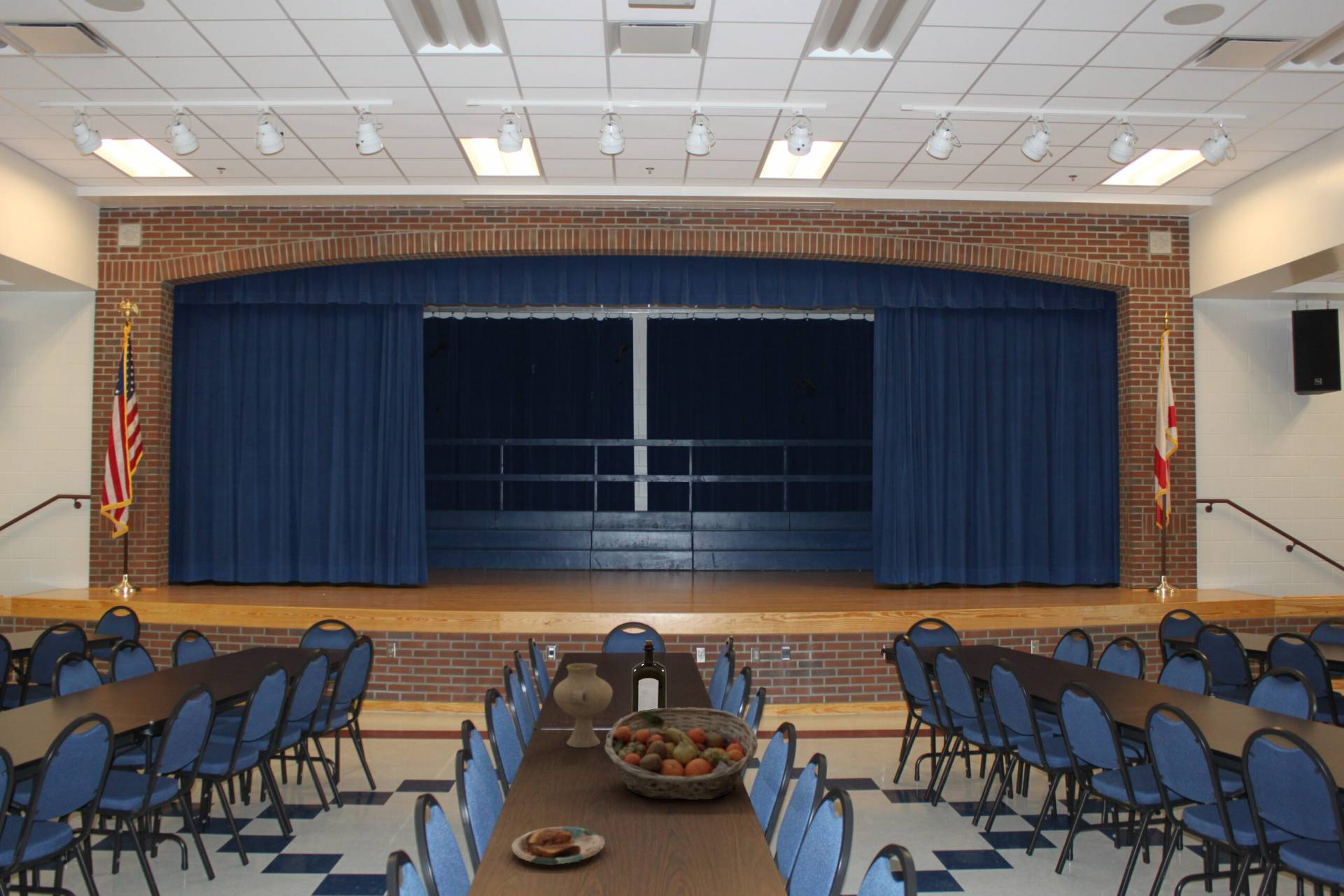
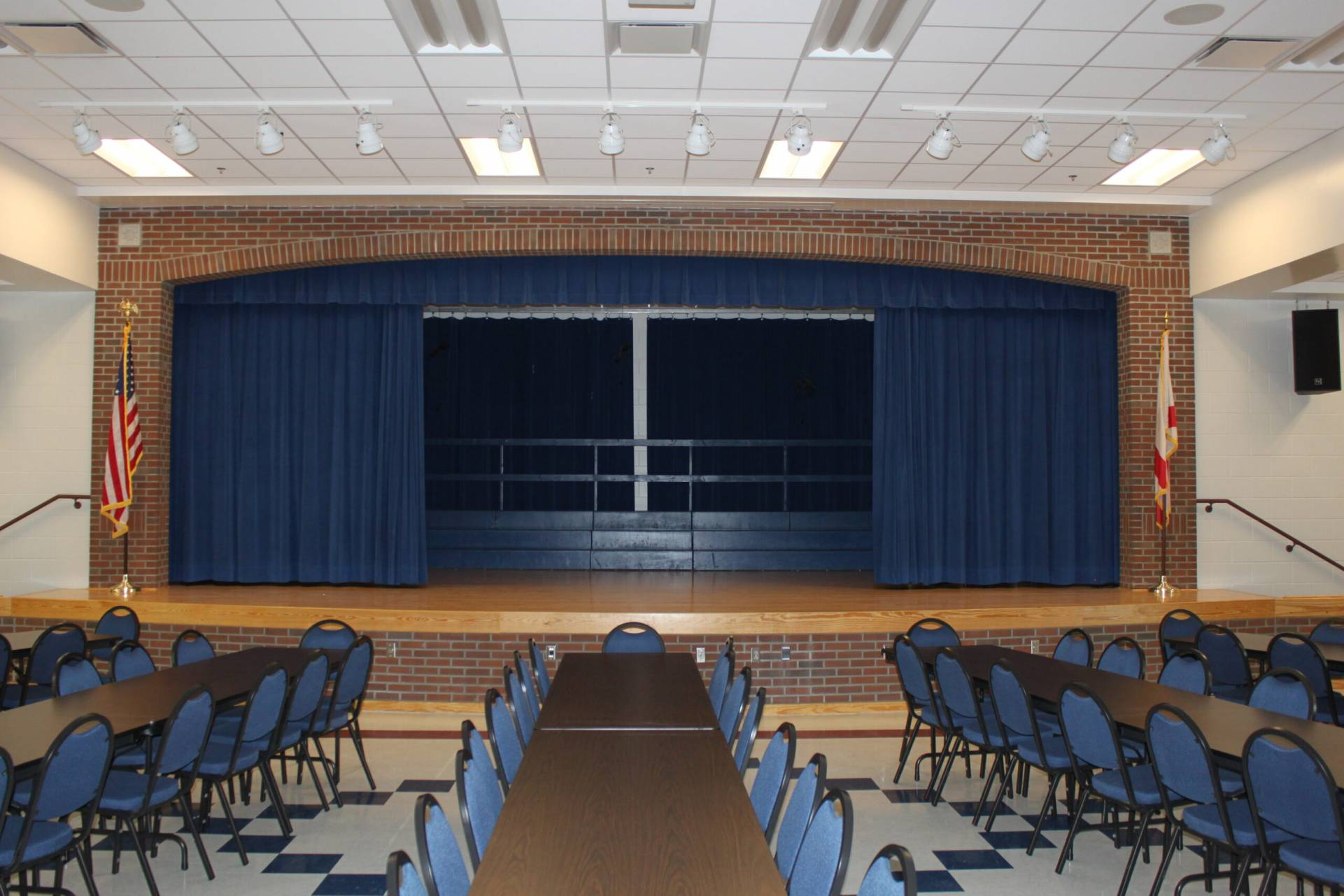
- fruit basket [604,706,758,801]
- liquor [631,639,667,713]
- vase [553,662,614,748]
- plate [511,826,606,866]
